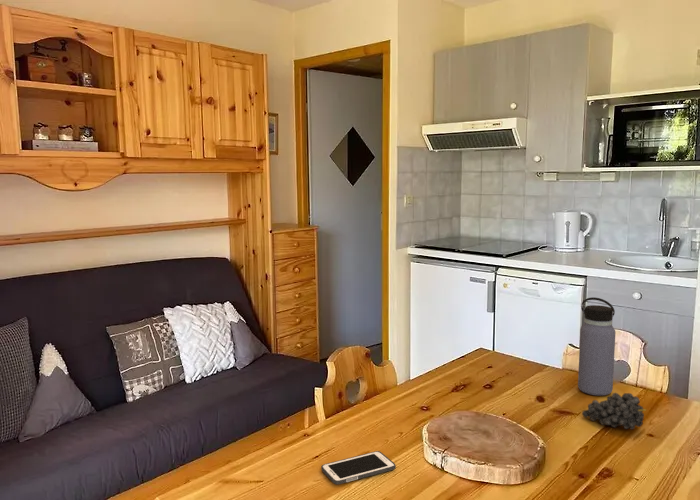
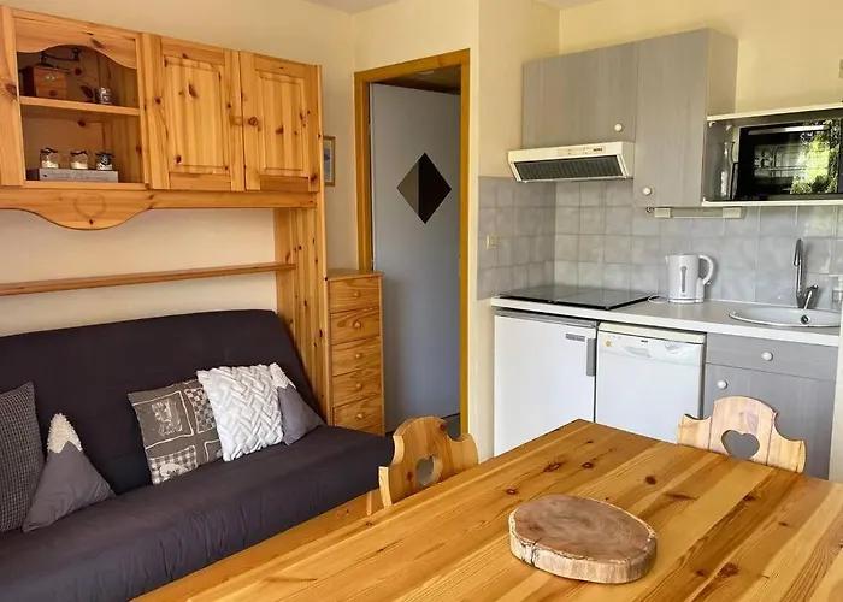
- water bottle [577,296,617,397]
- fruit [581,392,647,430]
- cell phone [320,450,397,486]
